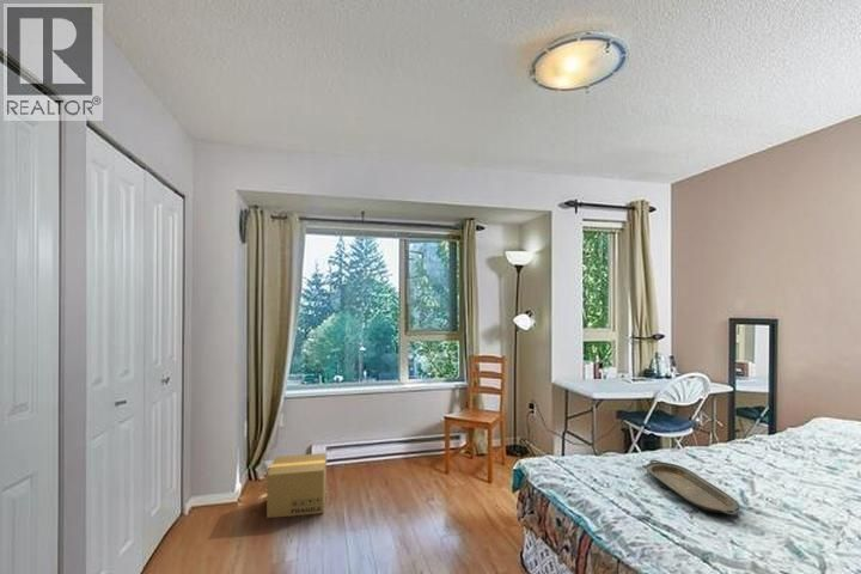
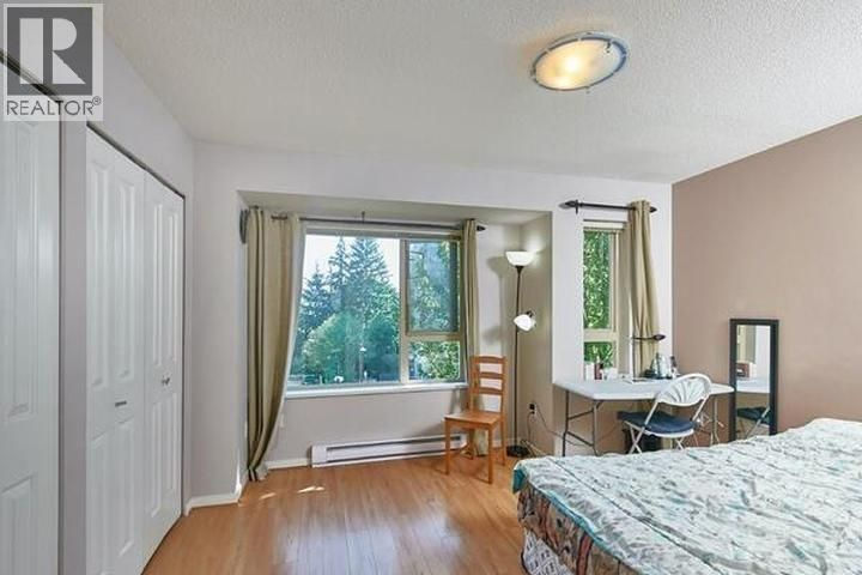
- serving tray [641,459,740,517]
- cardboard box [265,452,328,519]
